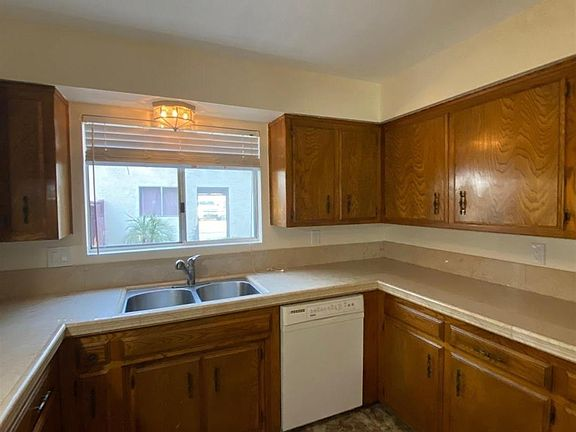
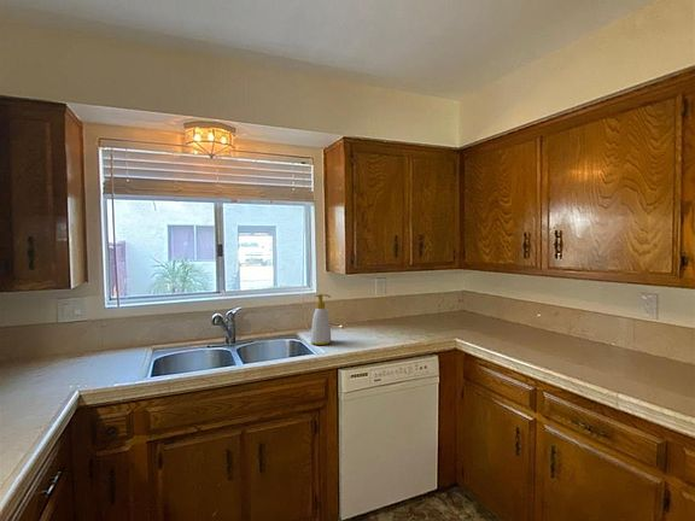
+ soap bottle [310,293,333,346]
